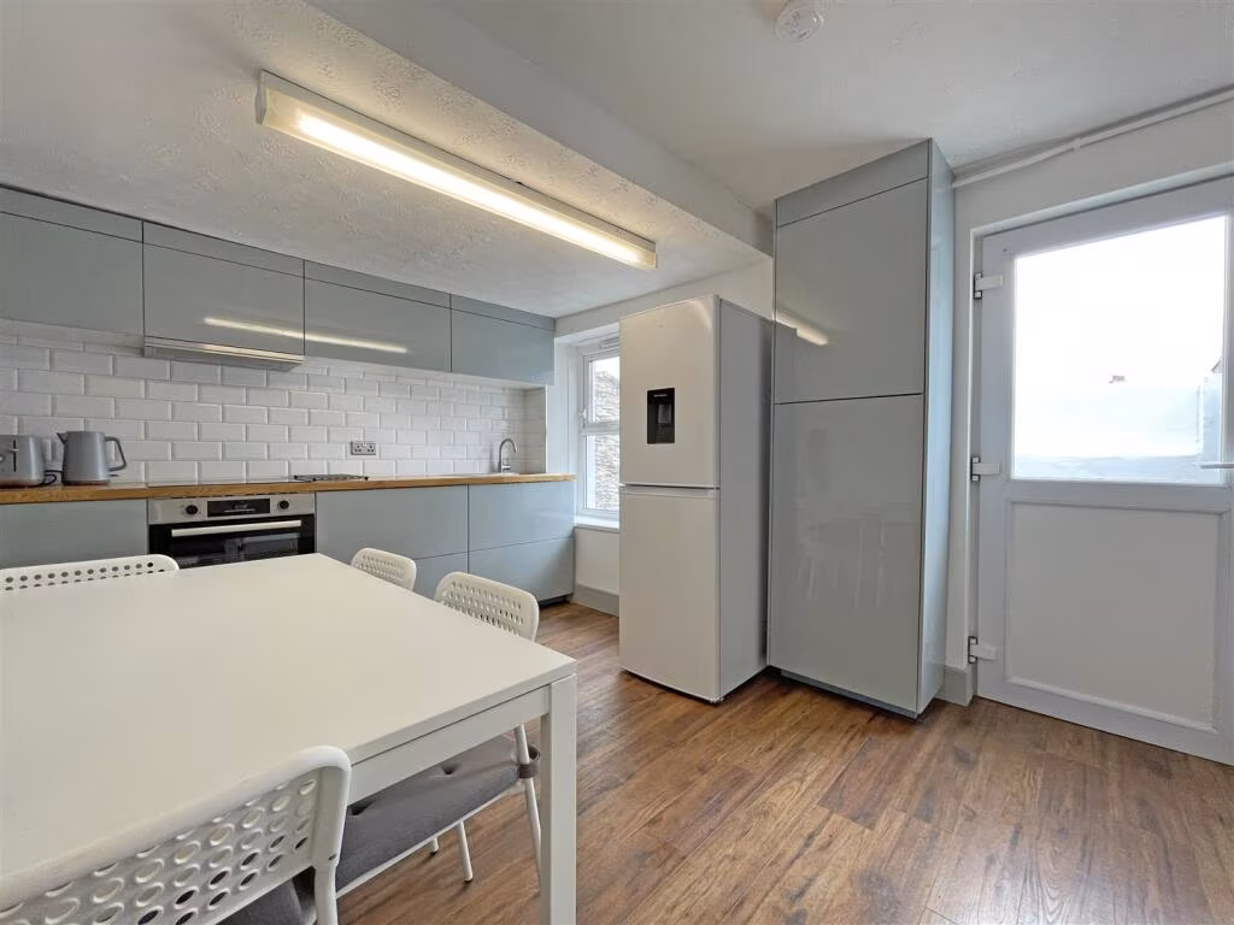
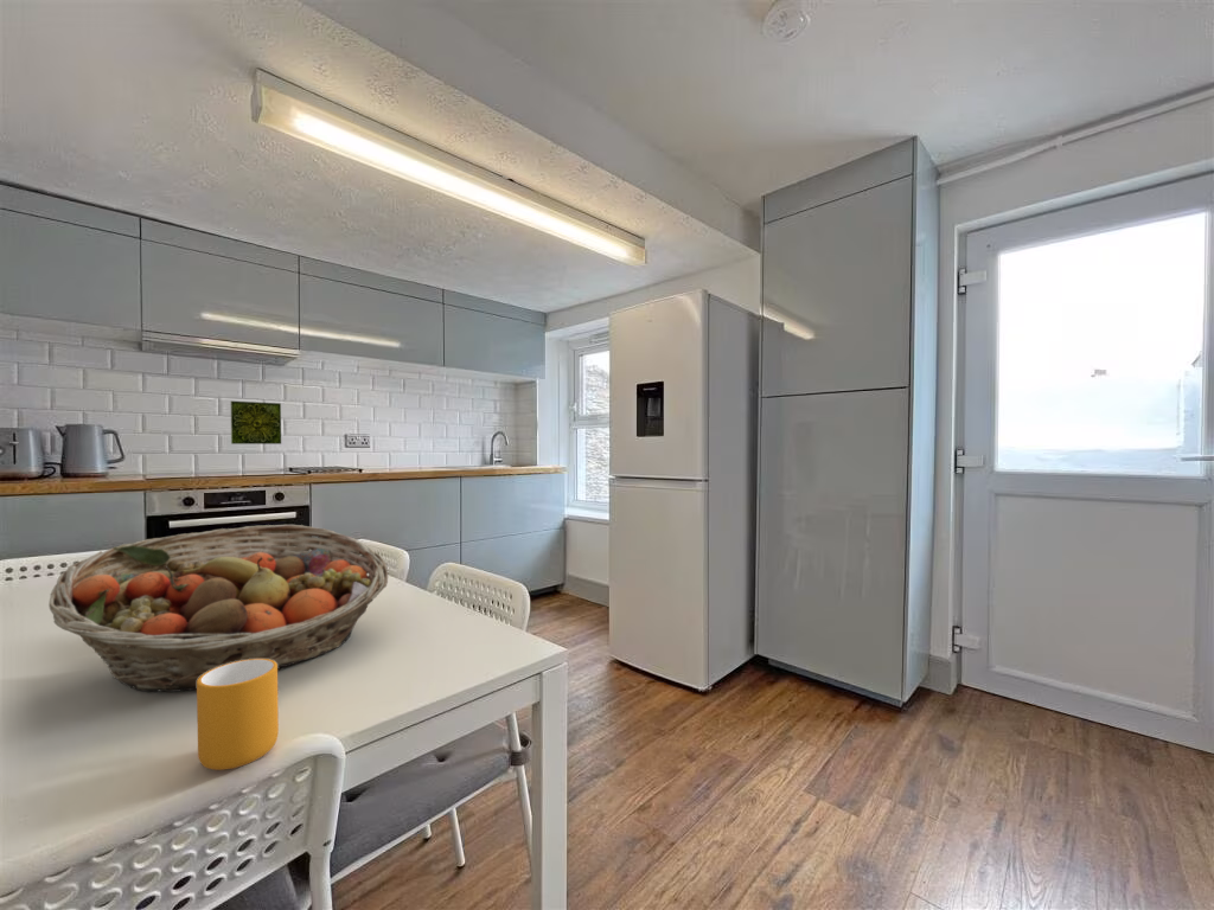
+ decorative tile [230,399,282,446]
+ mug [196,659,280,771]
+ fruit basket [47,524,389,693]
